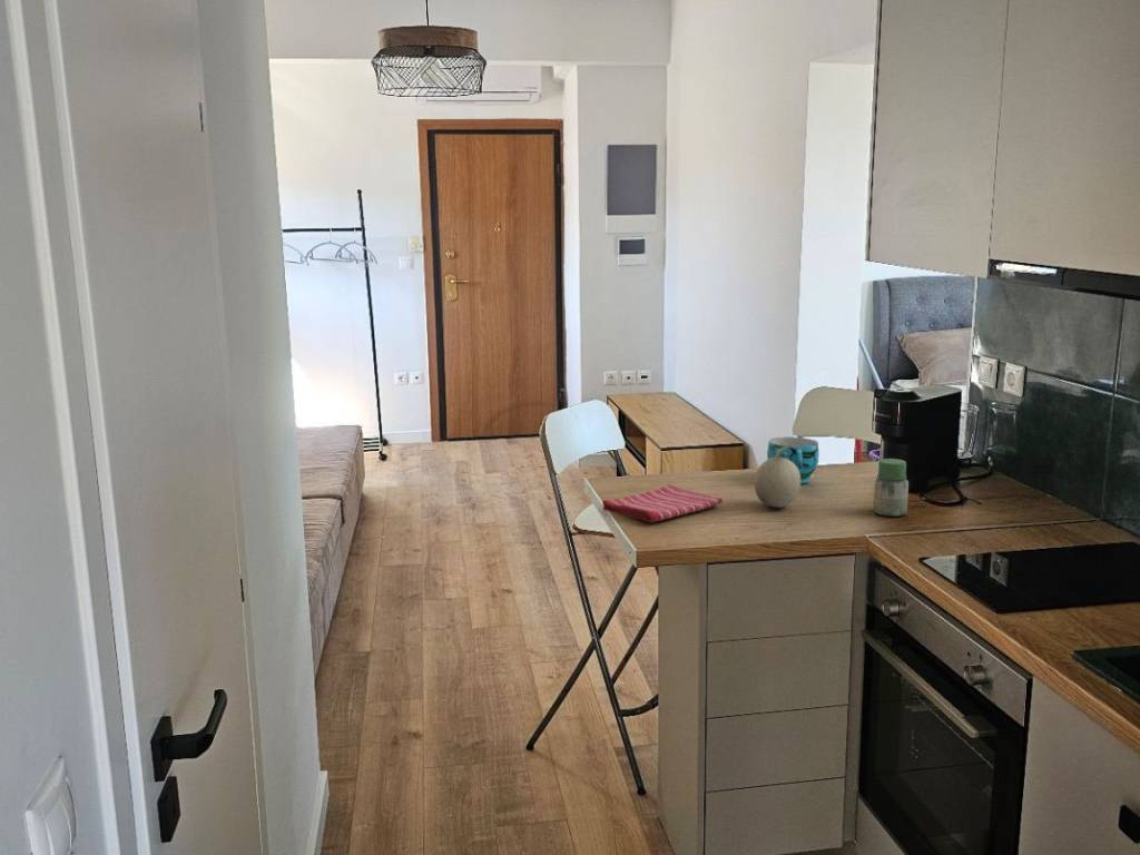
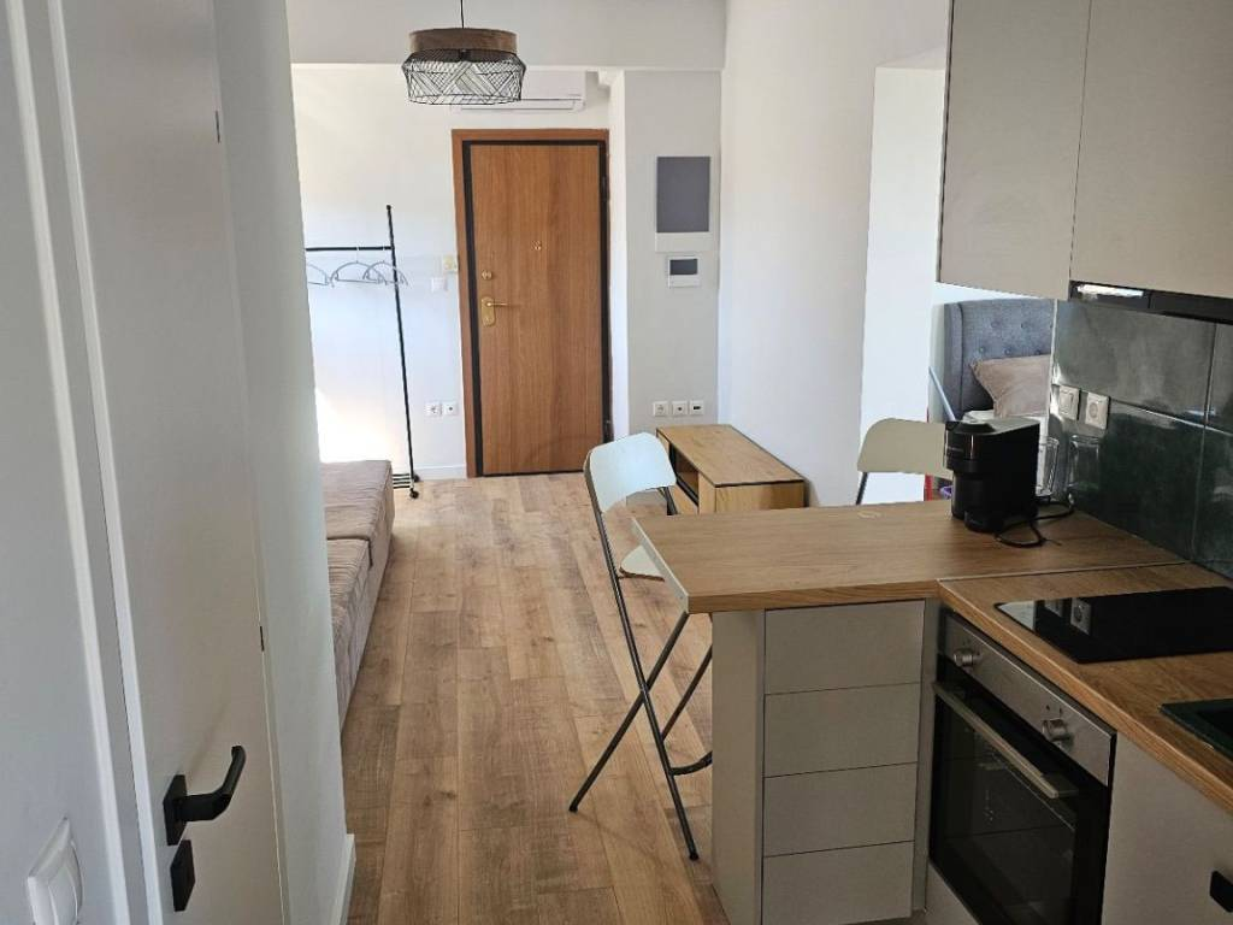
- fruit [754,441,802,509]
- dish towel [601,483,724,524]
- jar [873,458,910,518]
- cup [766,435,820,484]
